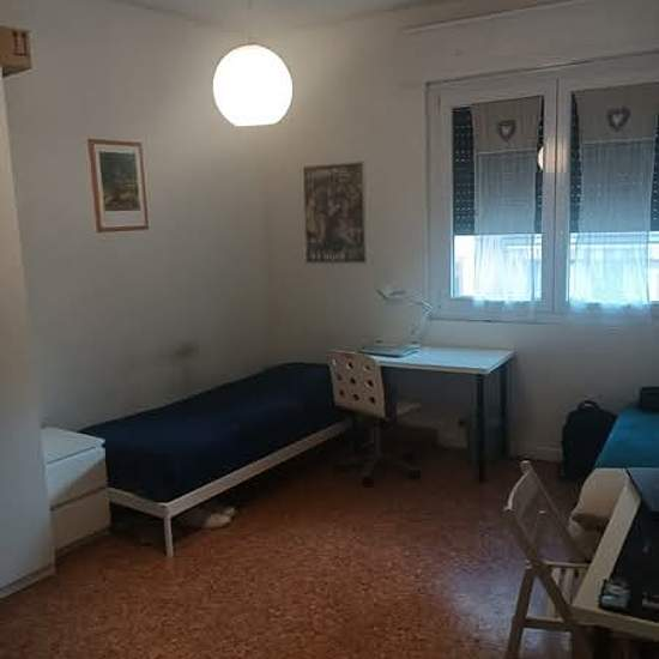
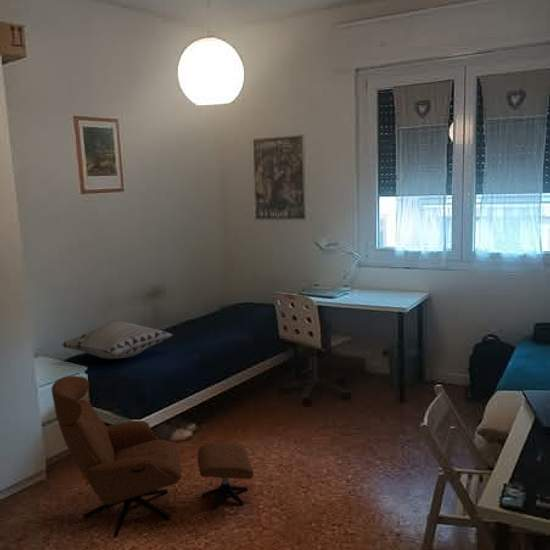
+ decorative pillow [61,321,174,360]
+ armchair [51,375,255,538]
